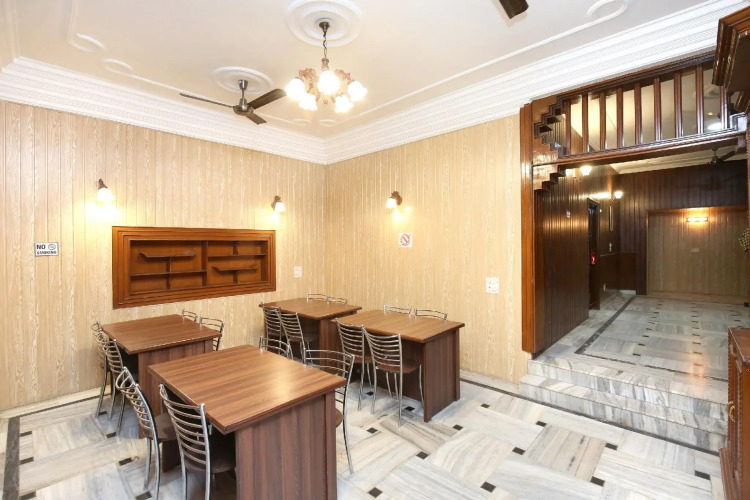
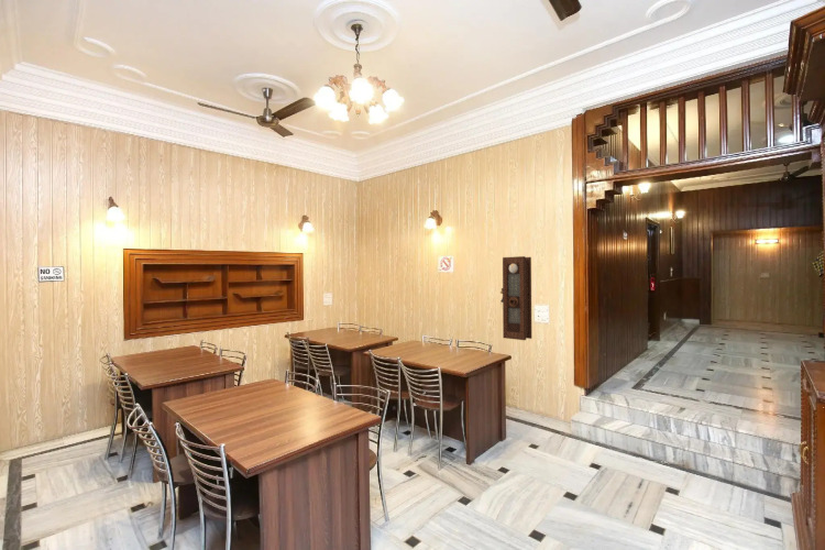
+ pendulum clock [499,255,532,341]
